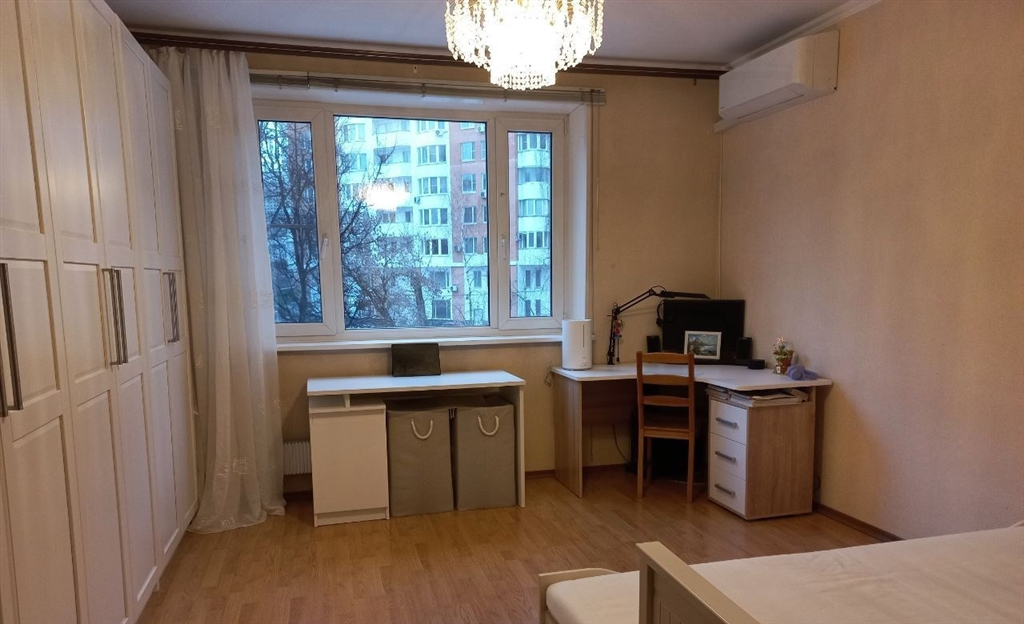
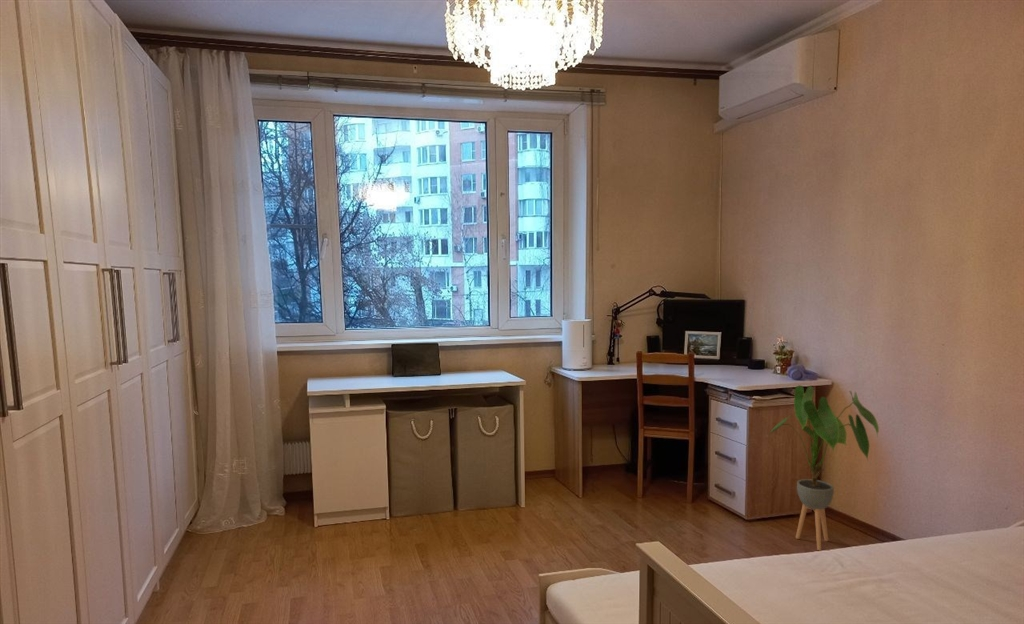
+ house plant [765,385,880,551]
